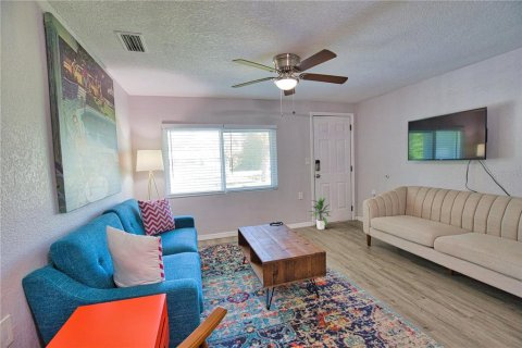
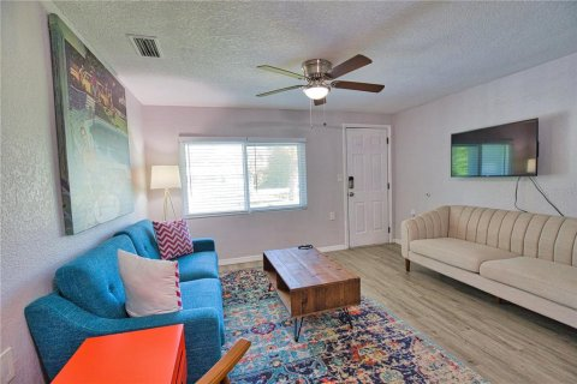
- indoor plant [307,196,332,231]
